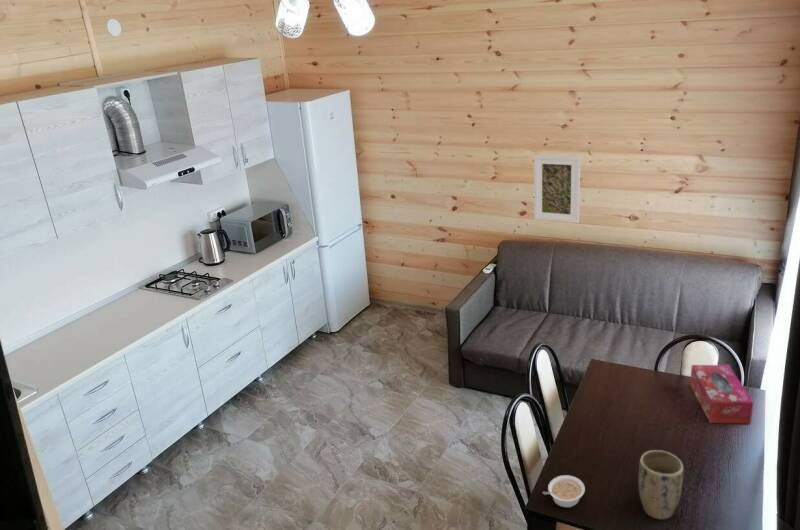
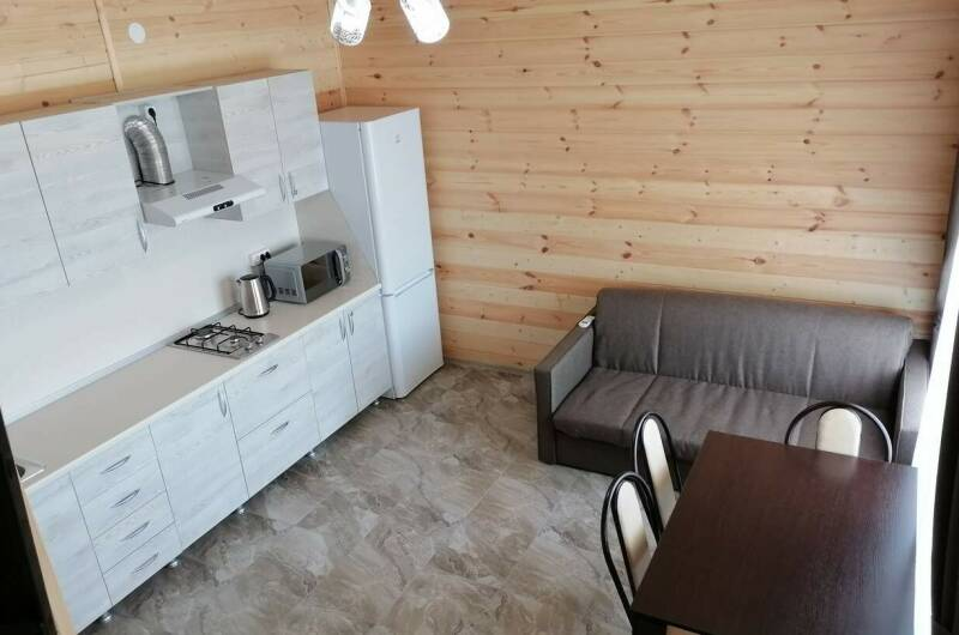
- tissue box [689,364,754,425]
- plant pot [638,449,684,520]
- legume [541,474,586,509]
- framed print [533,154,582,224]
